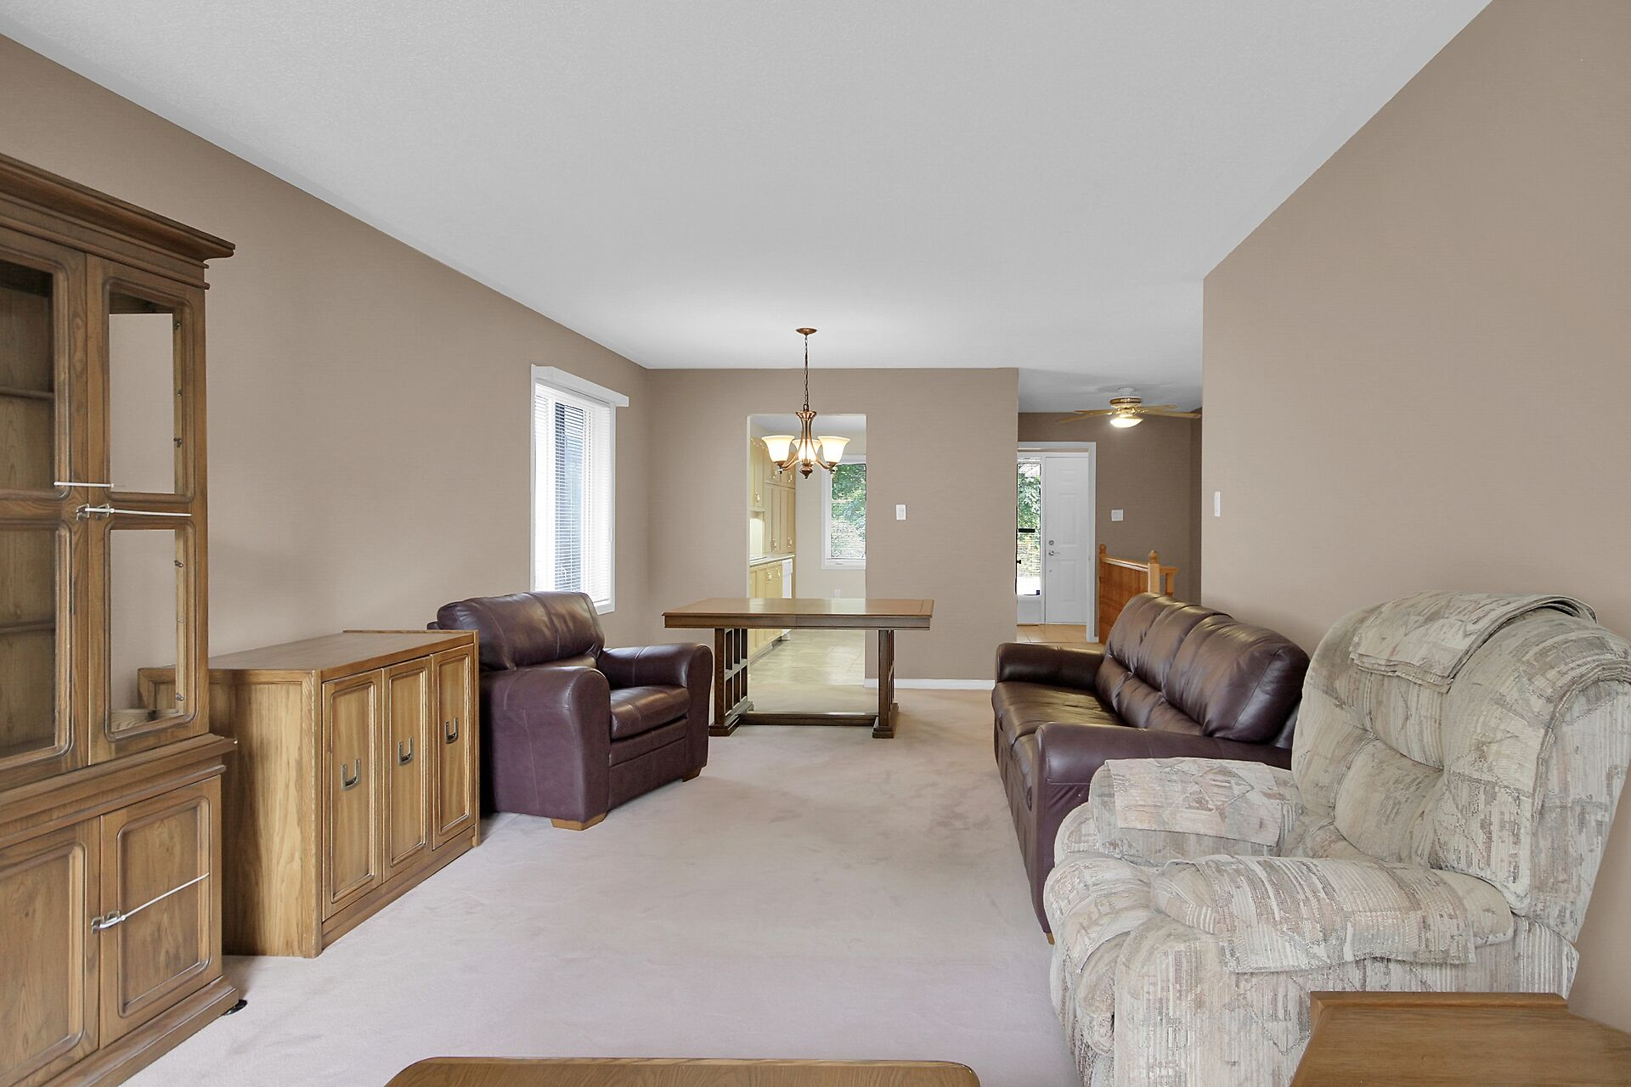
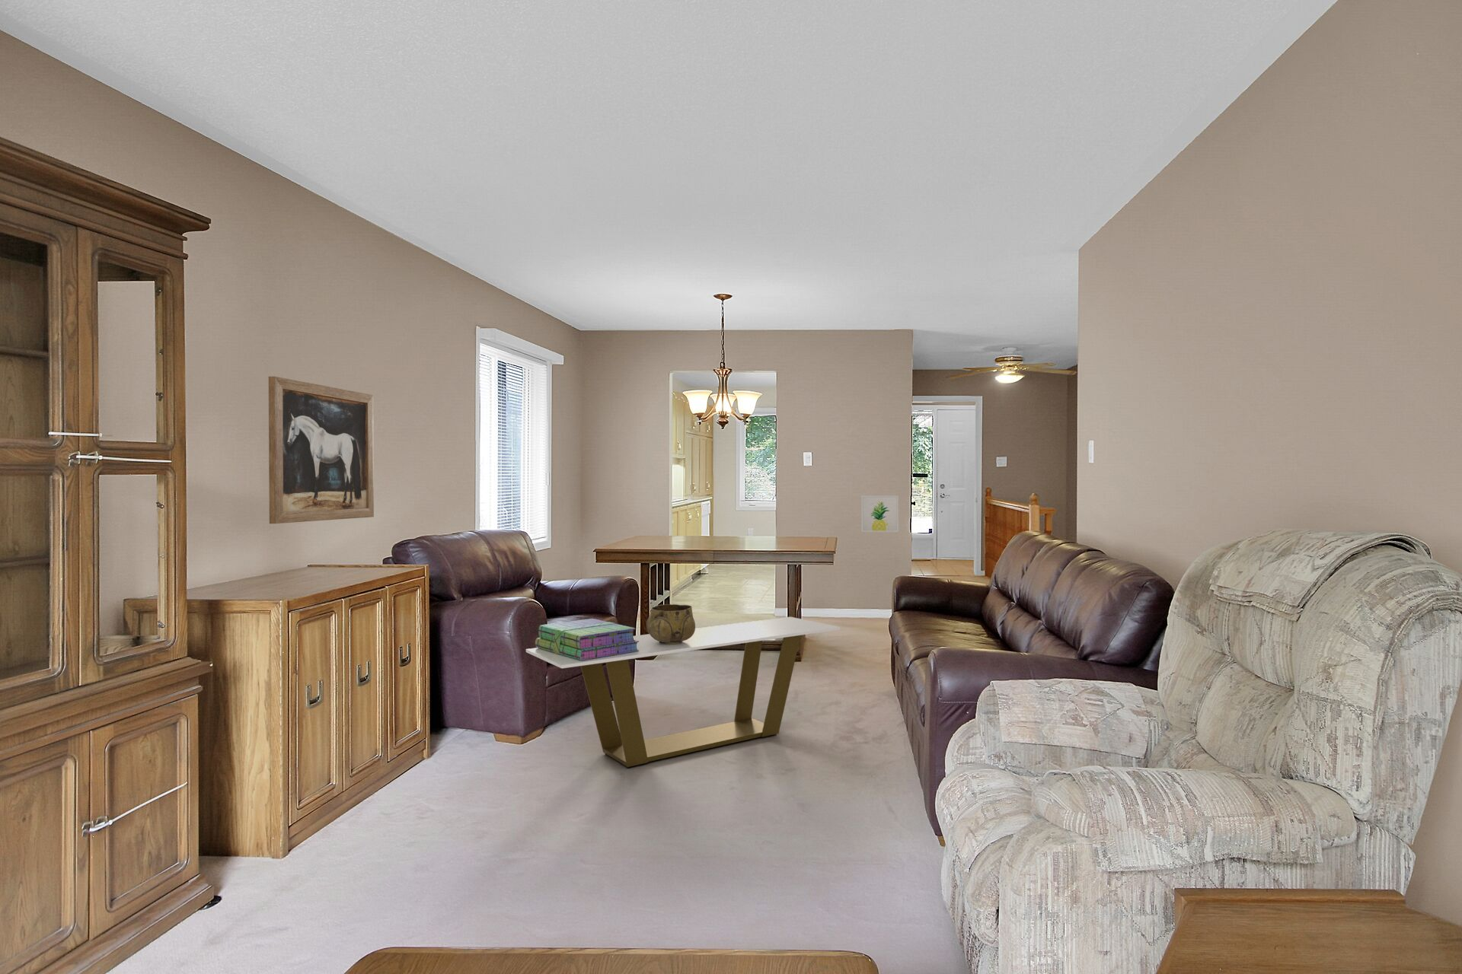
+ wall art [860,495,900,533]
+ coffee table [525,616,841,769]
+ stack of books [534,617,639,661]
+ wall art [268,376,374,524]
+ decorative bowl [646,603,696,644]
